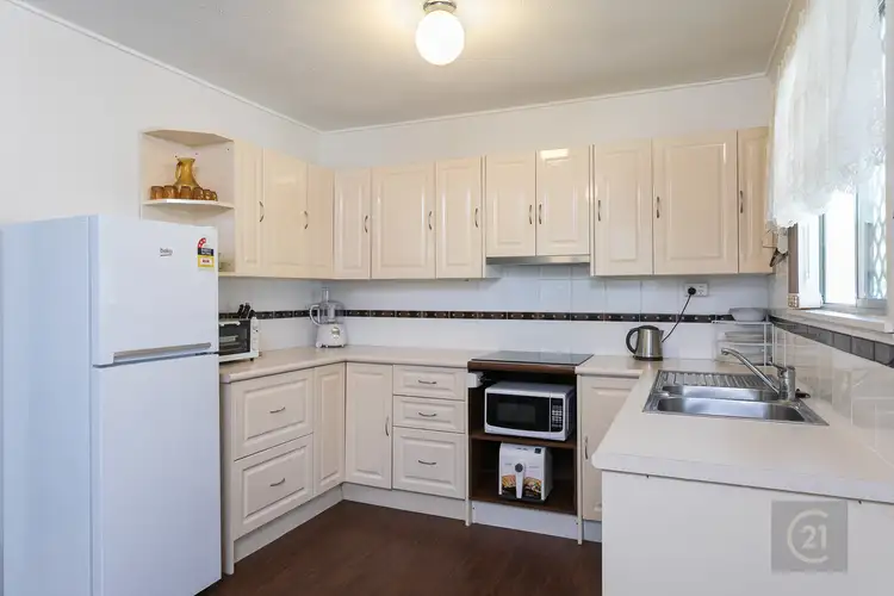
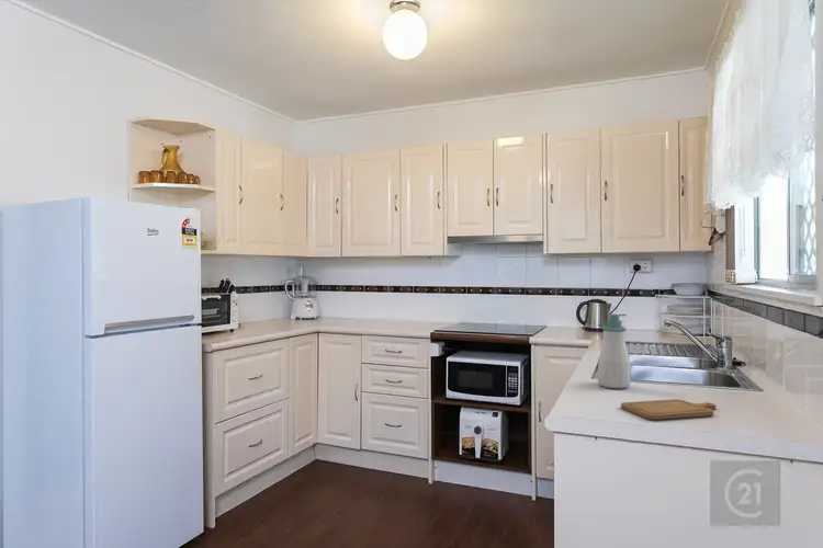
+ chopping board [620,398,718,421]
+ soap bottle [597,313,631,389]
